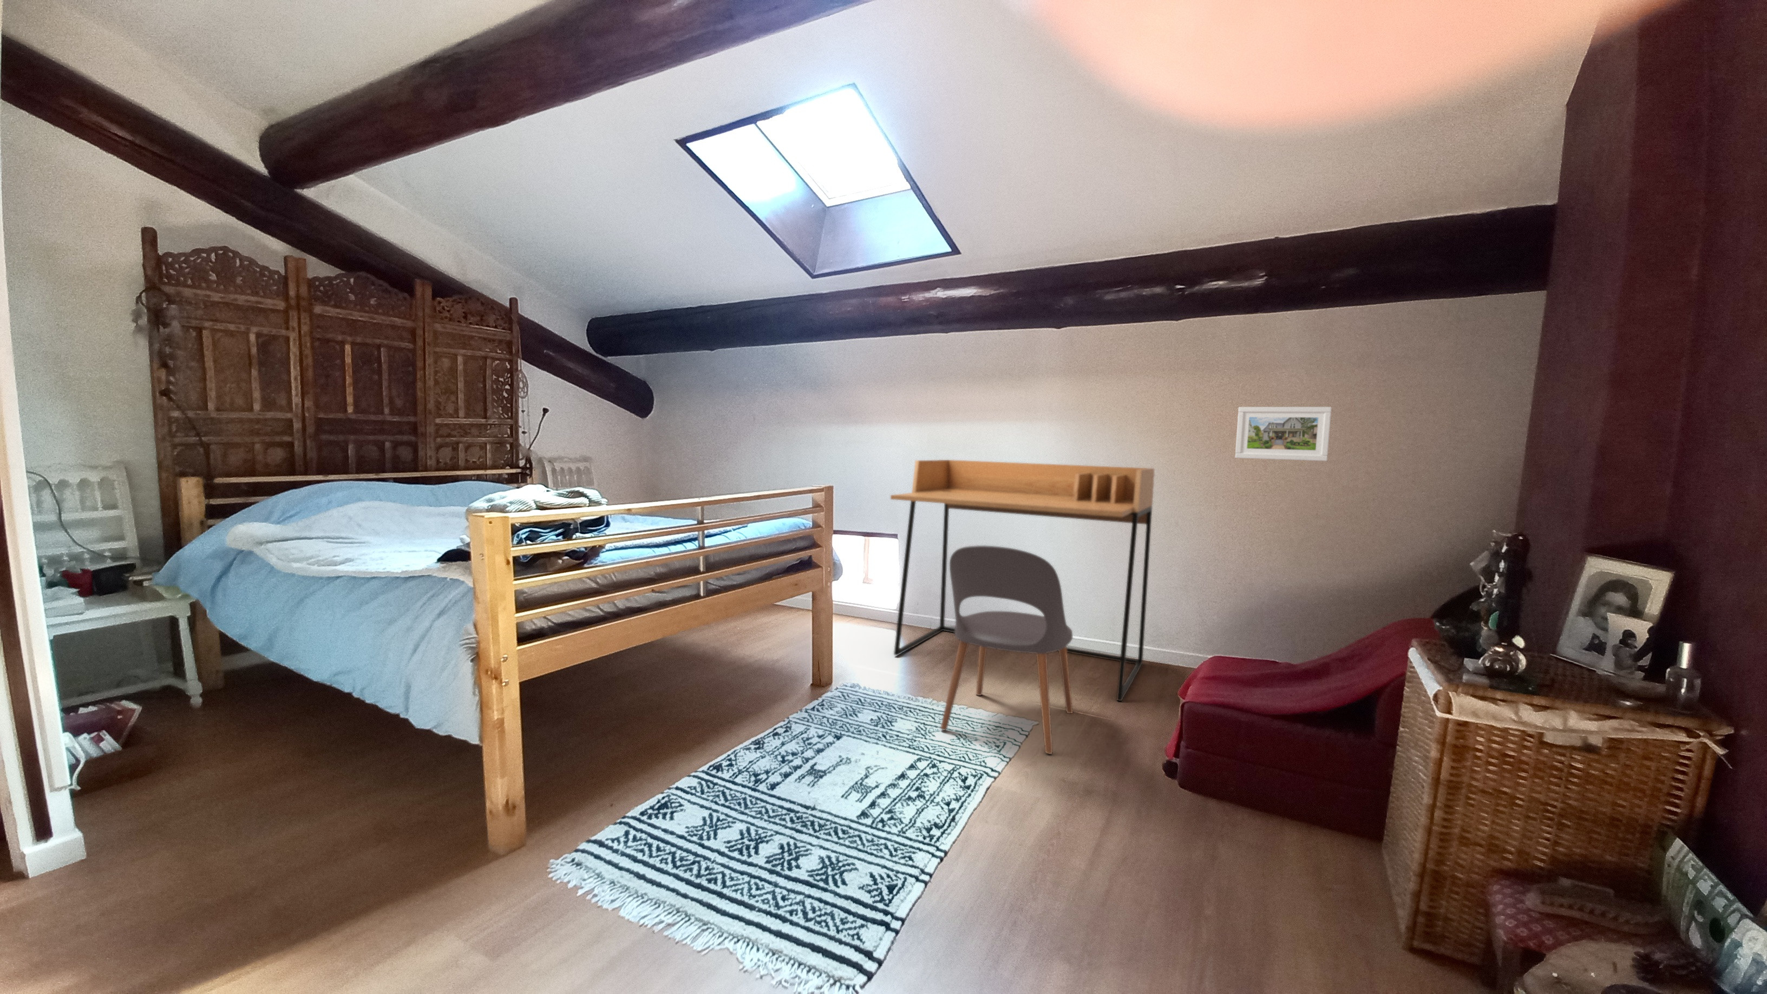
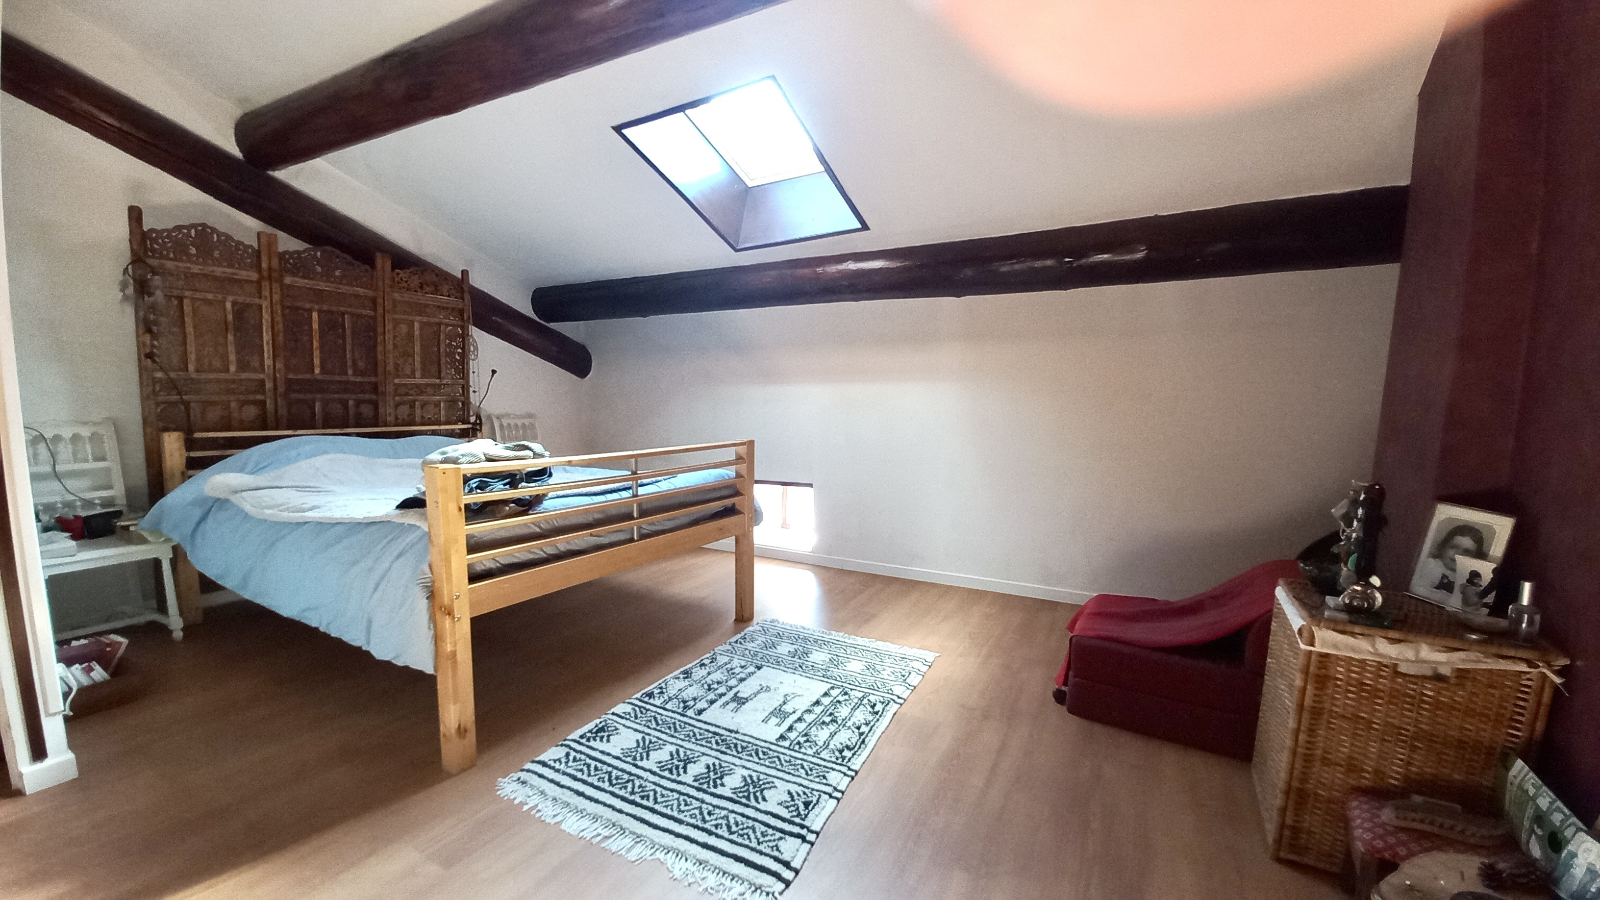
- chair [939,545,1074,755]
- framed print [1234,407,1333,462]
- desk [890,459,1154,702]
